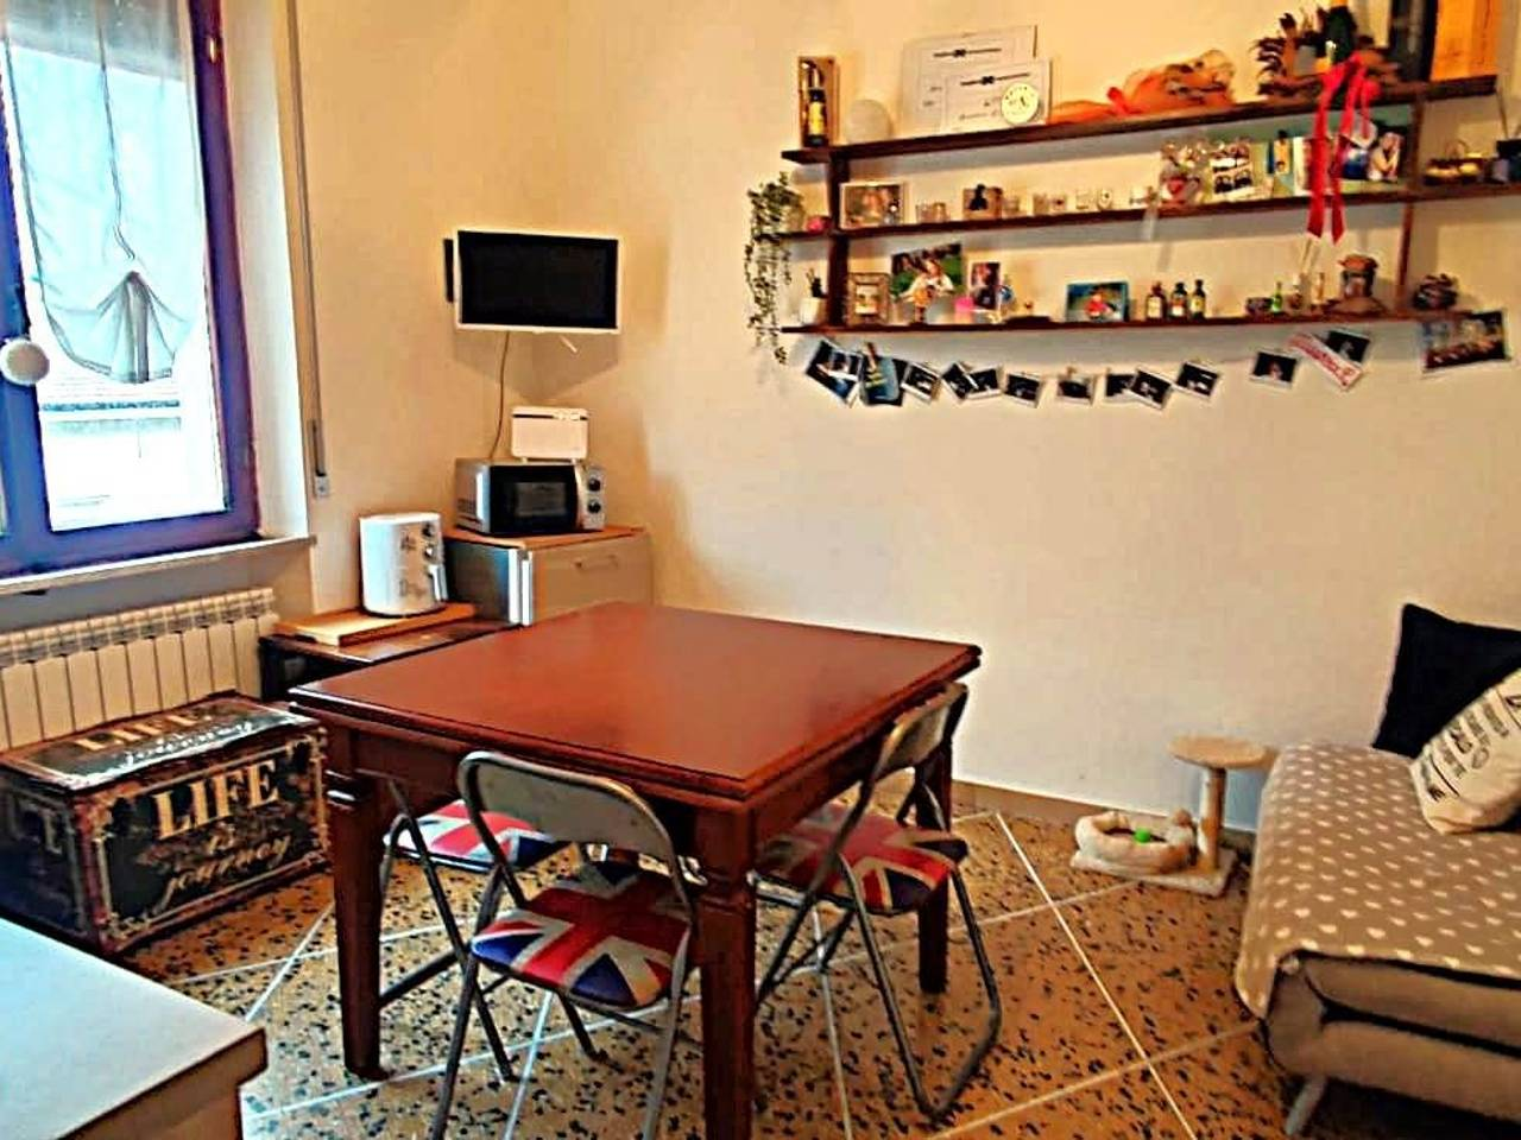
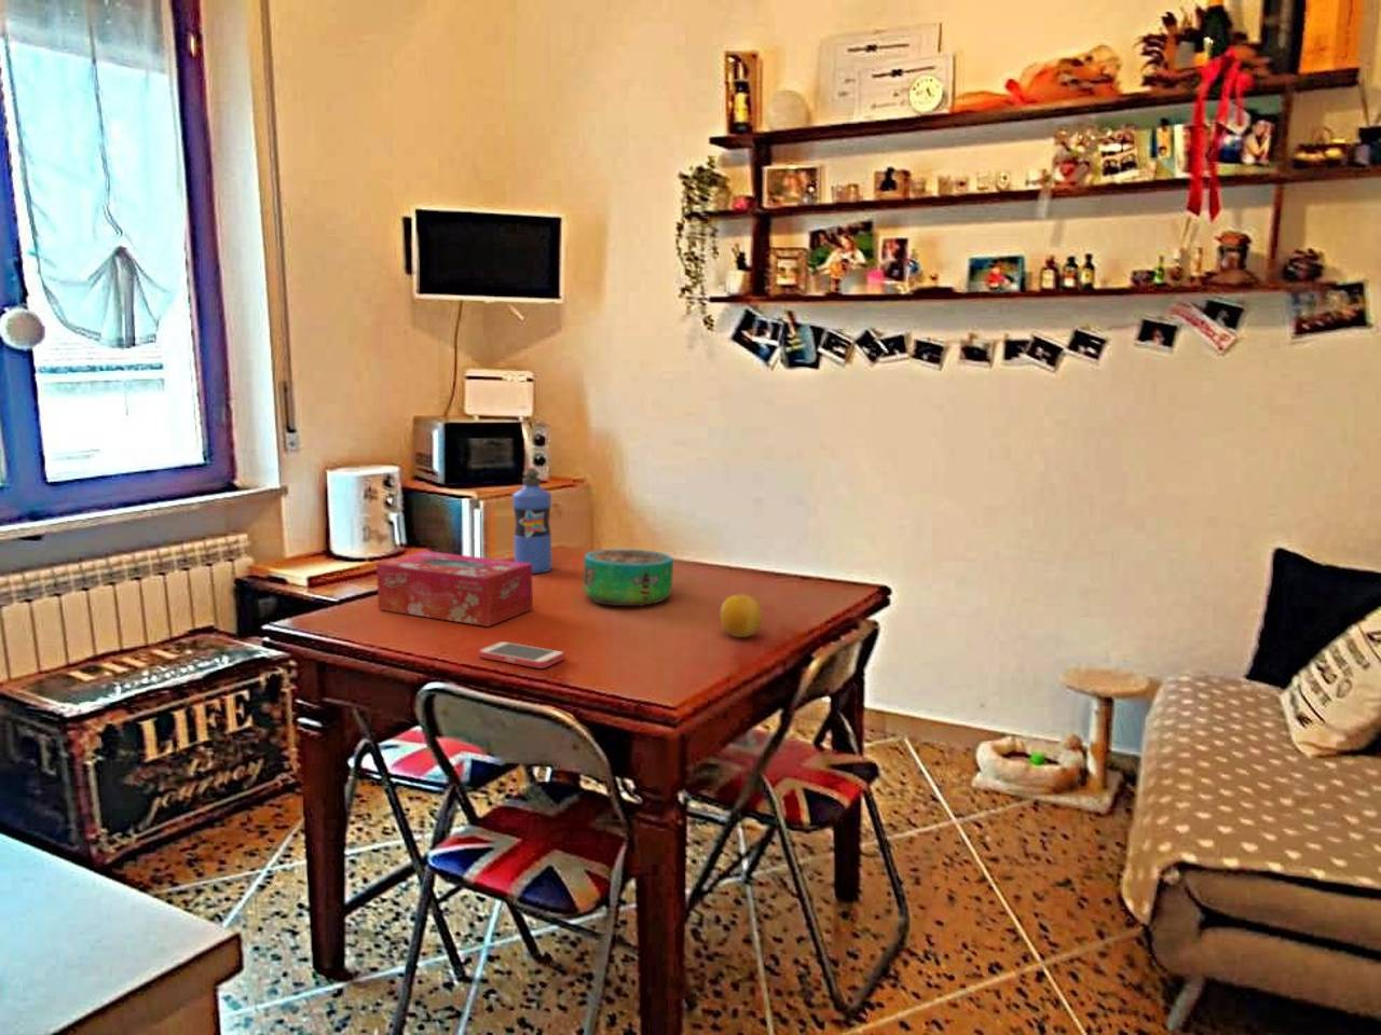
+ water bottle [511,467,553,575]
+ tissue box [375,550,534,627]
+ decorative bowl [583,548,674,607]
+ fruit [720,593,762,638]
+ smartphone [478,640,565,670]
